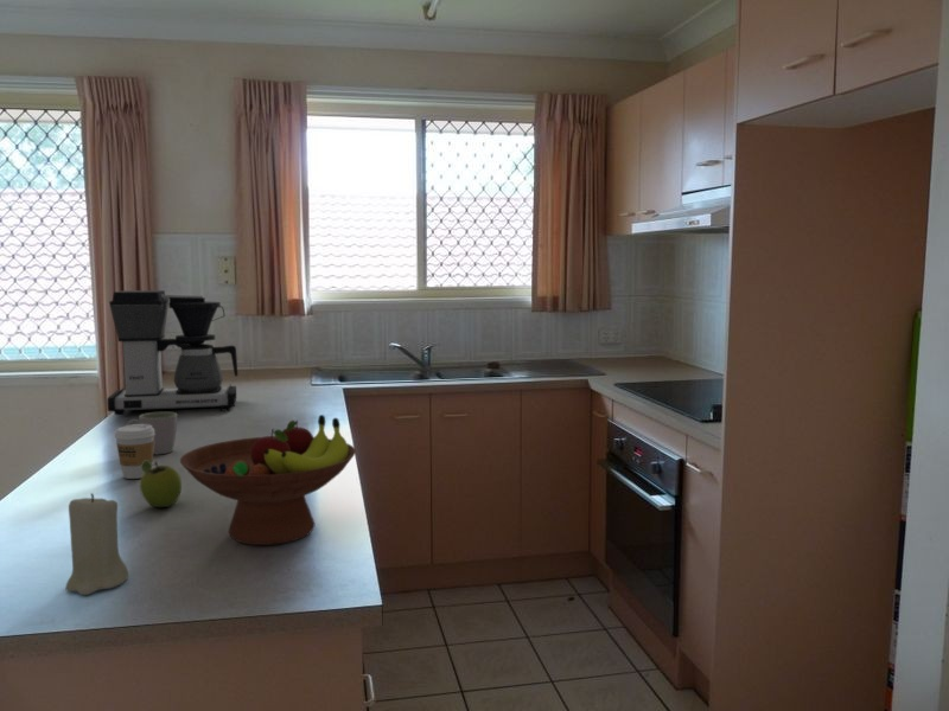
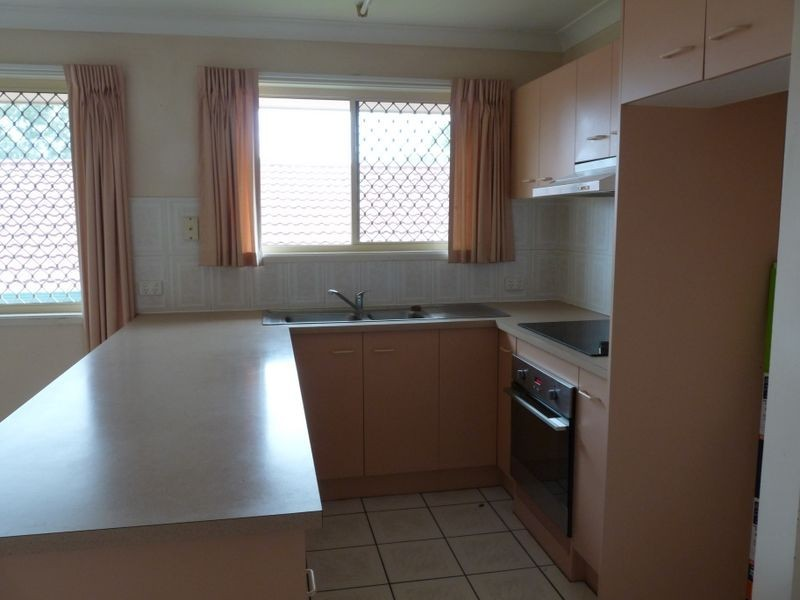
- fruit [139,460,183,508]
- coffee maker [107,289,238,416]
- mug [125,411,178,455]
- fruit bowl [179,414,357,546]
- coffee cup [114,423,155,480]
- candle [64,492,129,596]
